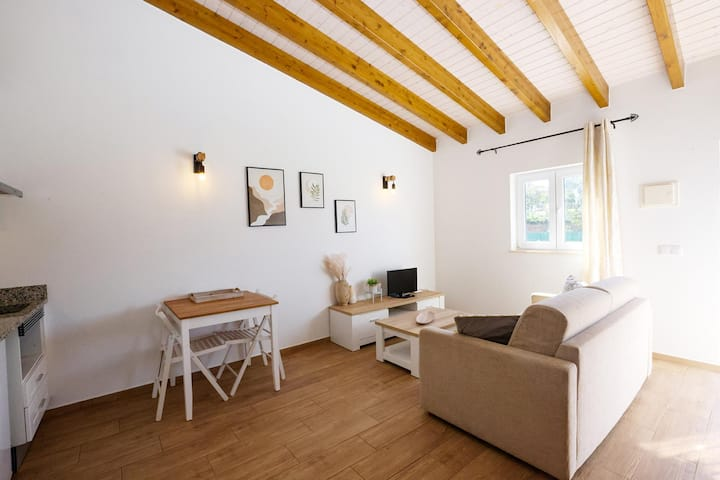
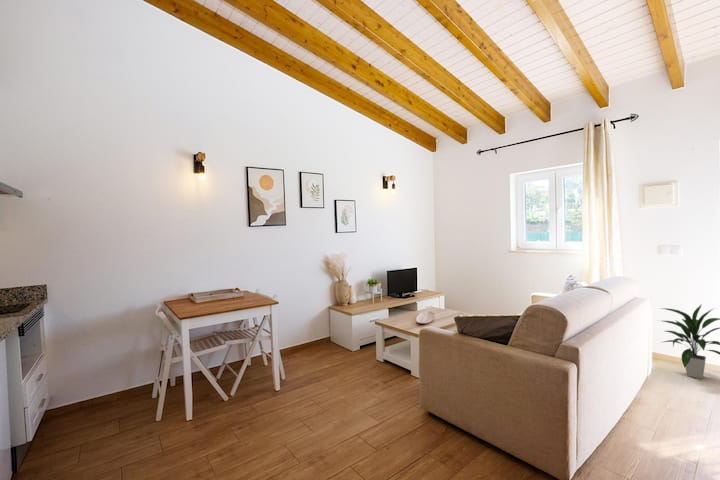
+ indoor plant [656,303,720,380]
